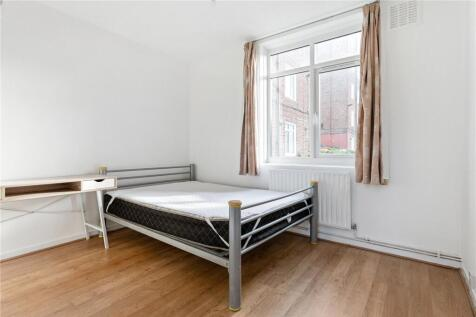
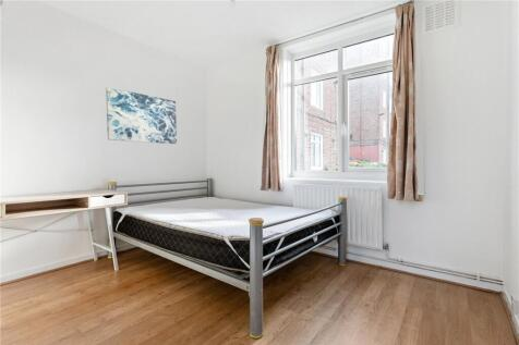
+ wall art [105,86,178,145]
